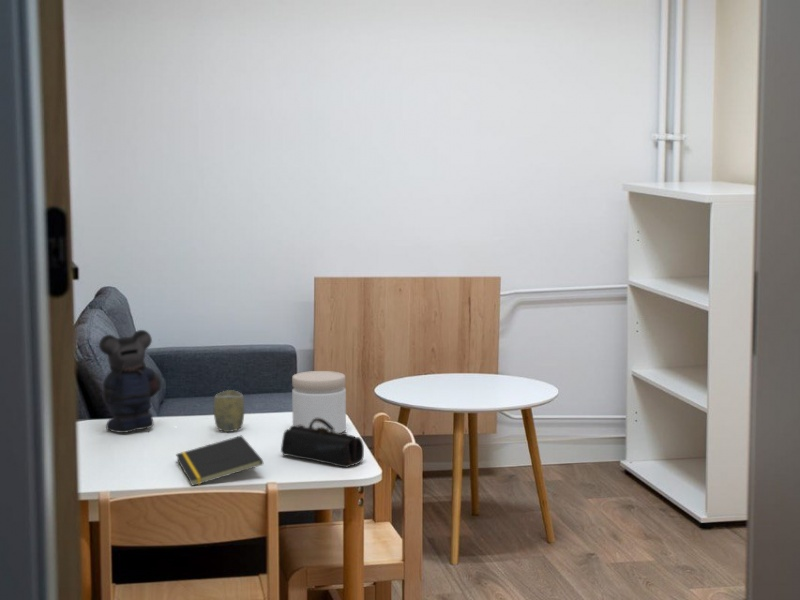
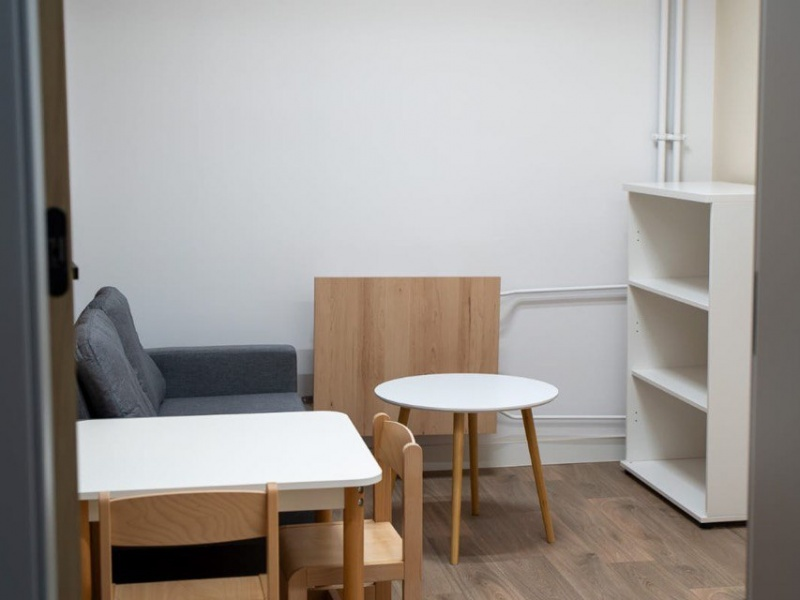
- jar [291,370,347,433]
- cup [213,389,245,433]
- bear [98,329,162,434]
- notepad [175,435,264,487]
- pencil case [280,418,365,468]
